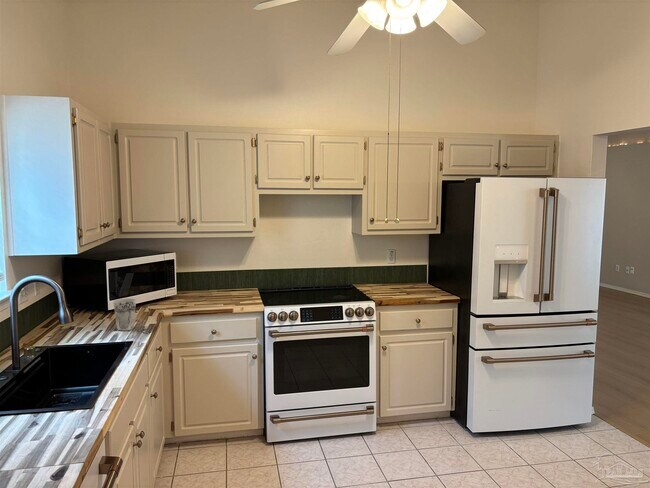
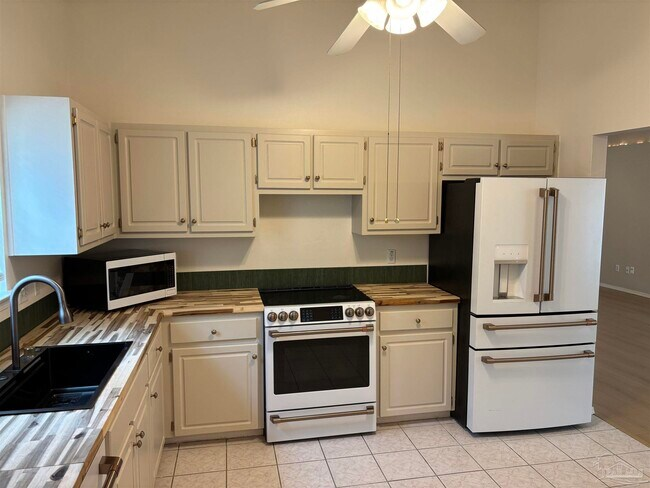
- cup [113,298,137,332]
